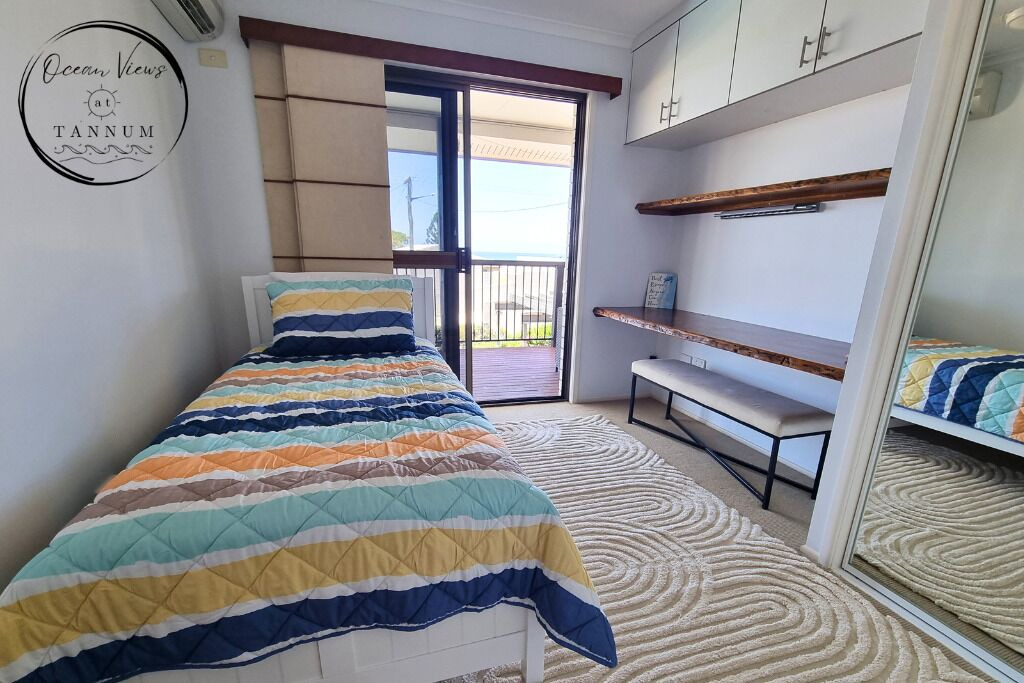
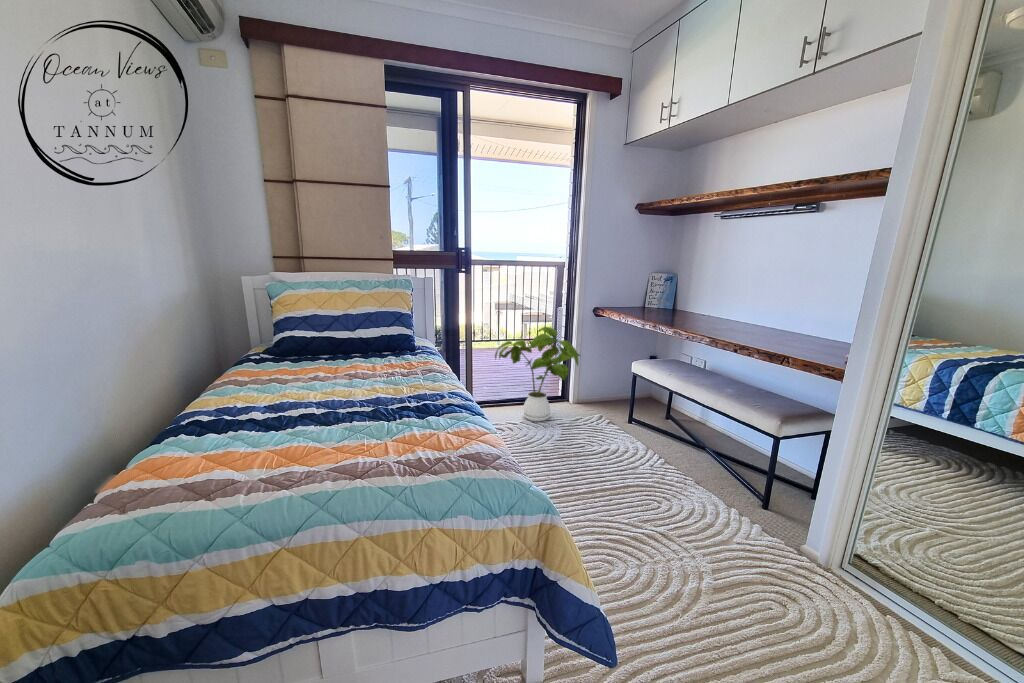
+ house plant [494,326,581,422]
